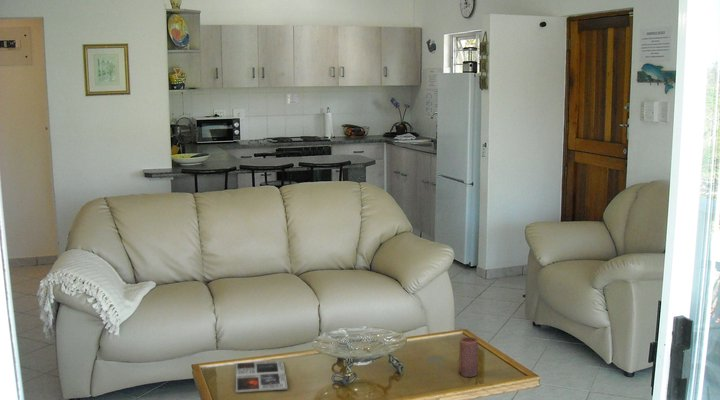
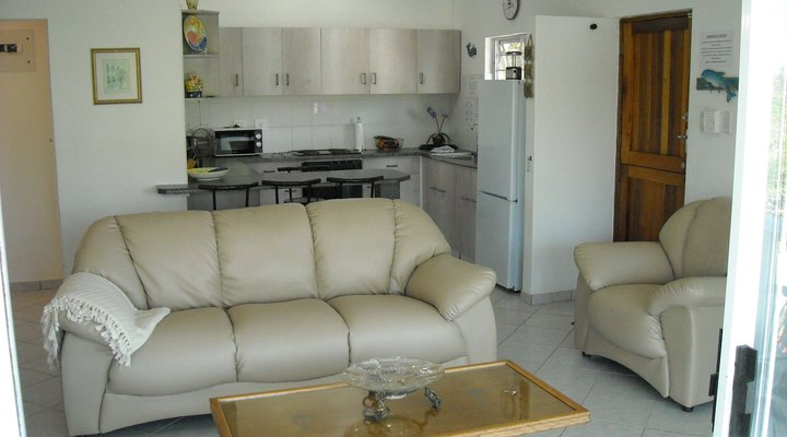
- magazine [235,360,289,393]
- candle [458,336,479,378]
